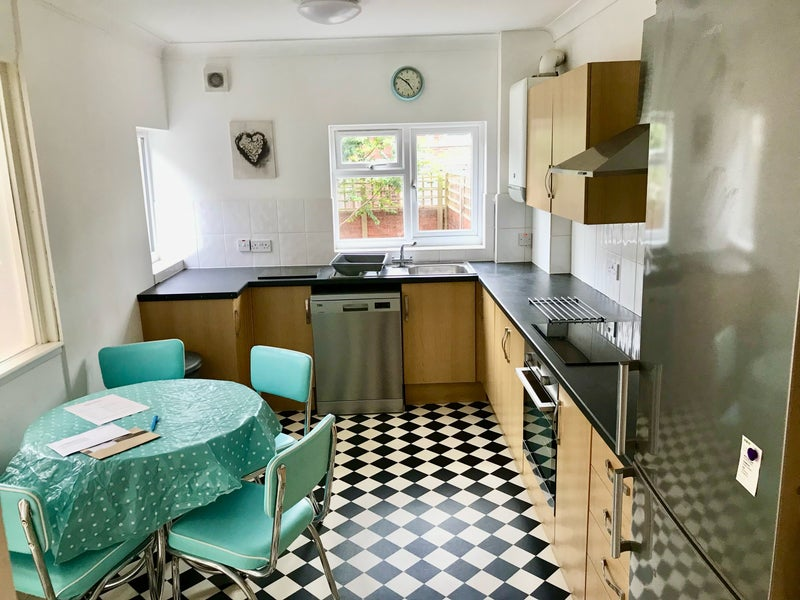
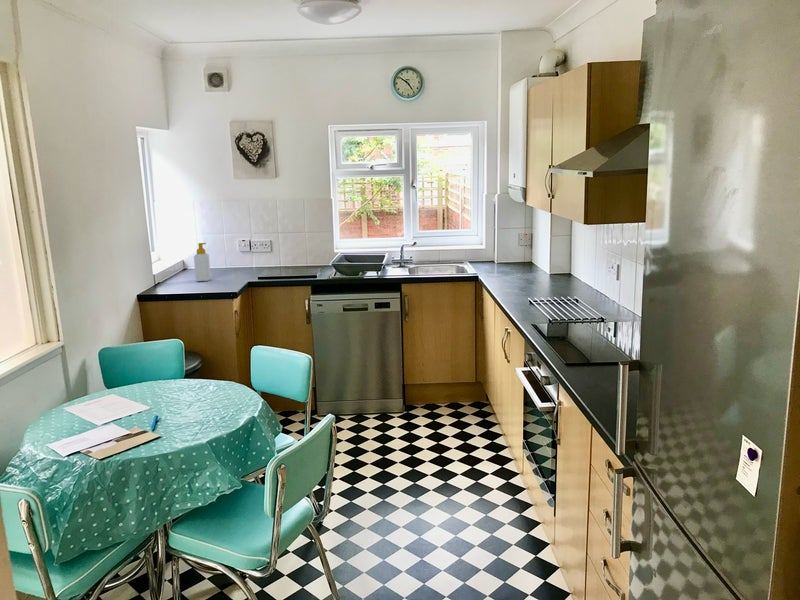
+ soap bottle [193,242,212,282]
